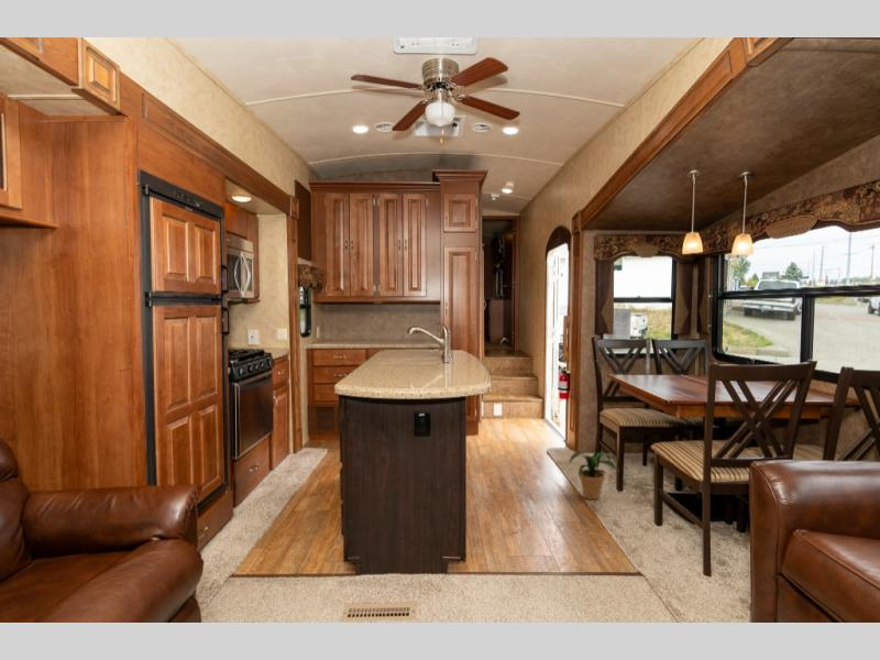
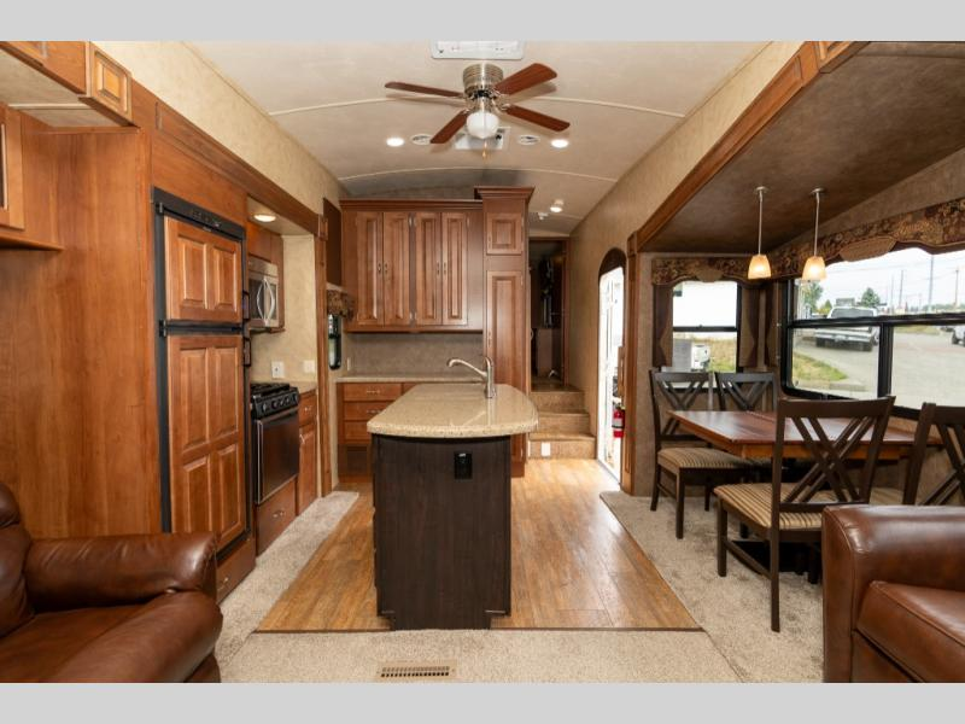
- potted plant [569,451,620,501]
